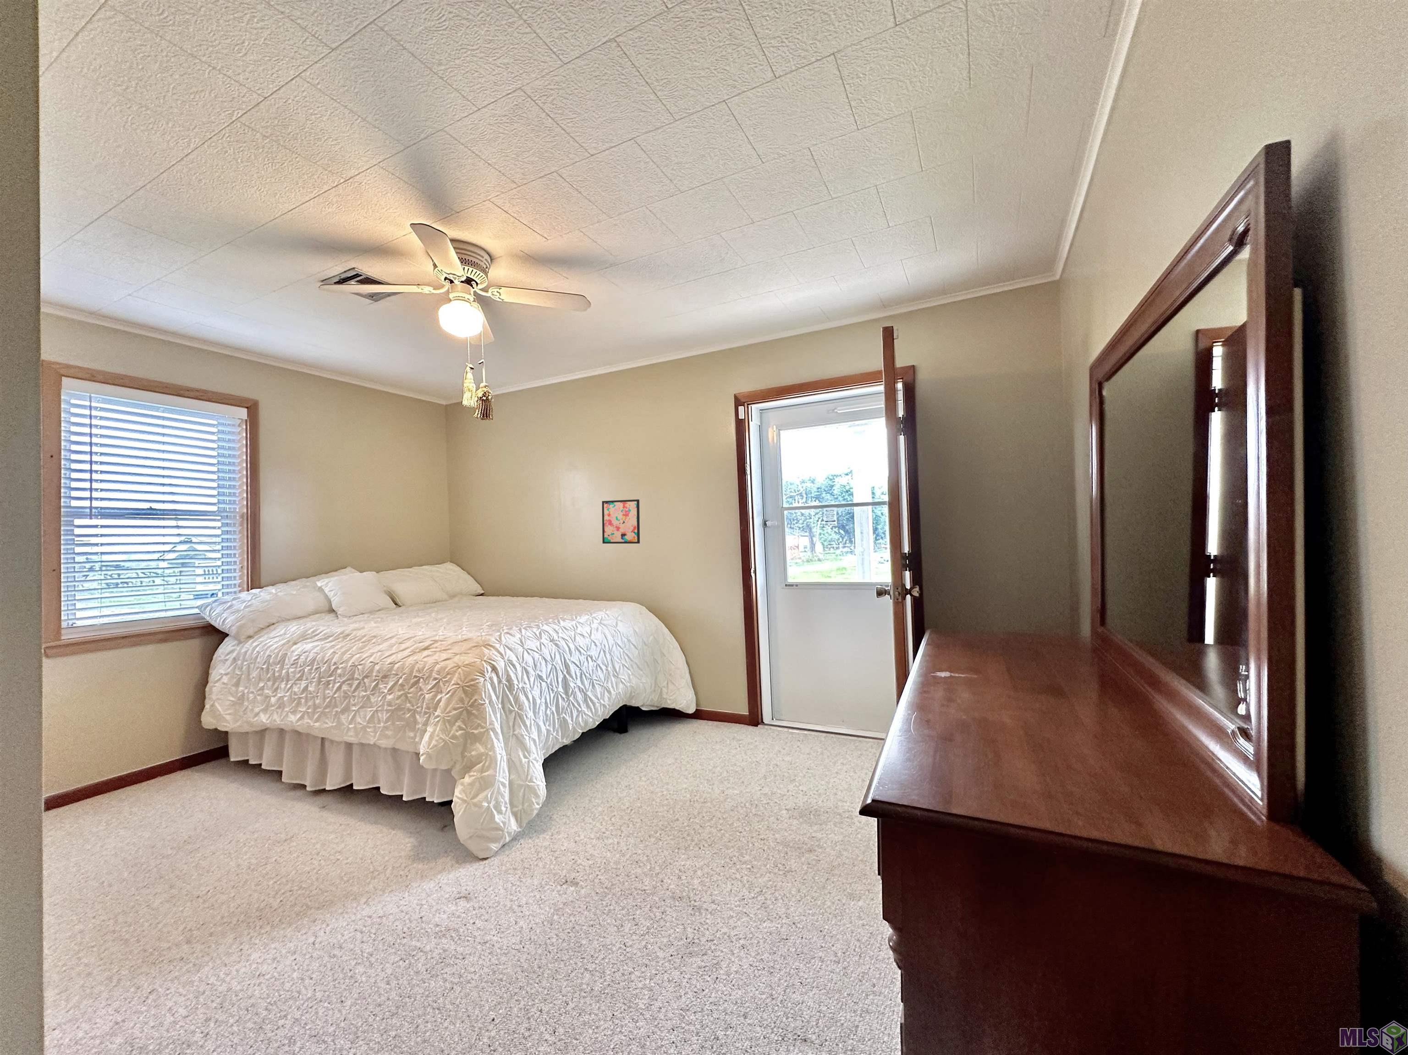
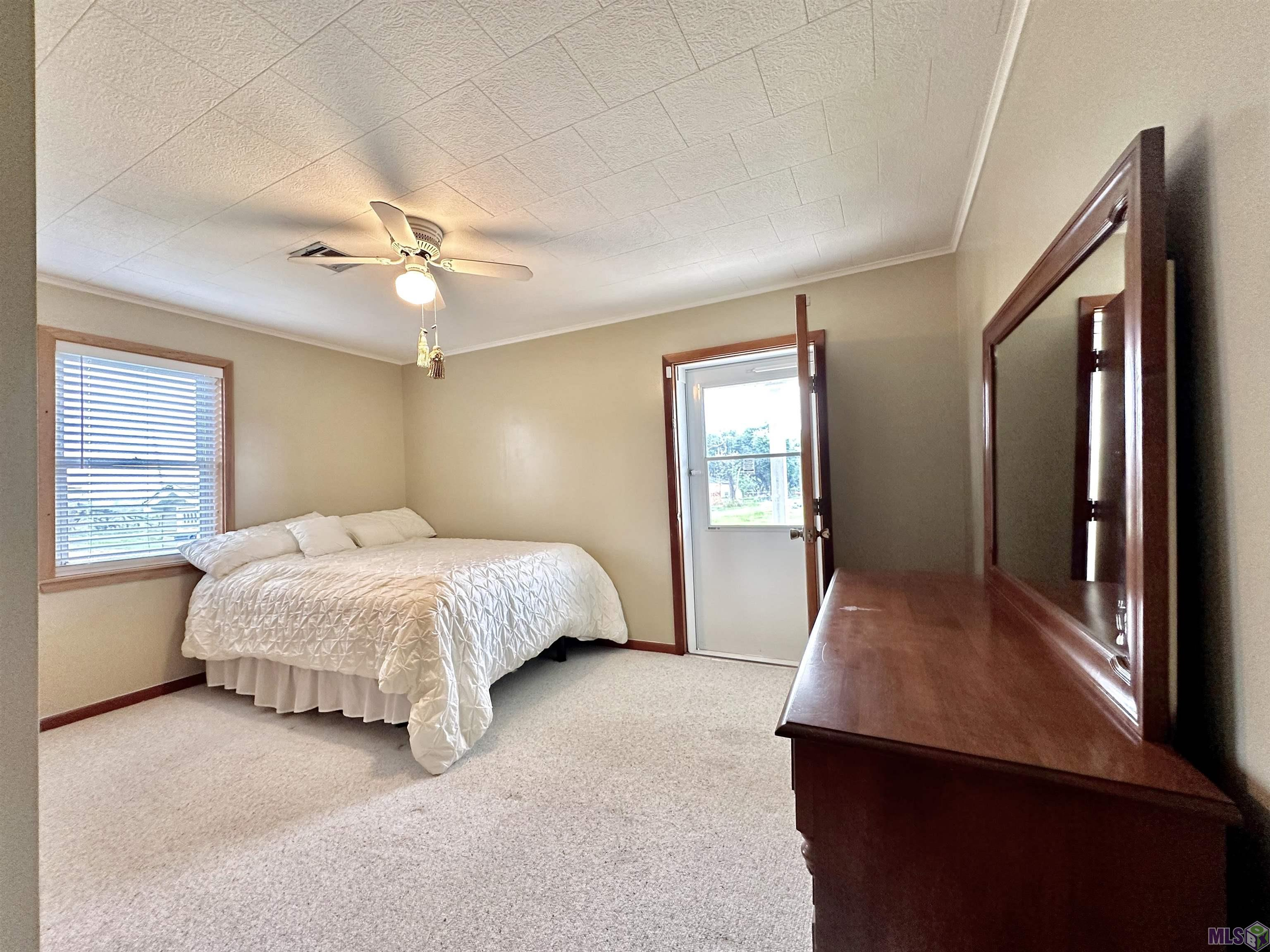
- wall art [601,499,641,544]
